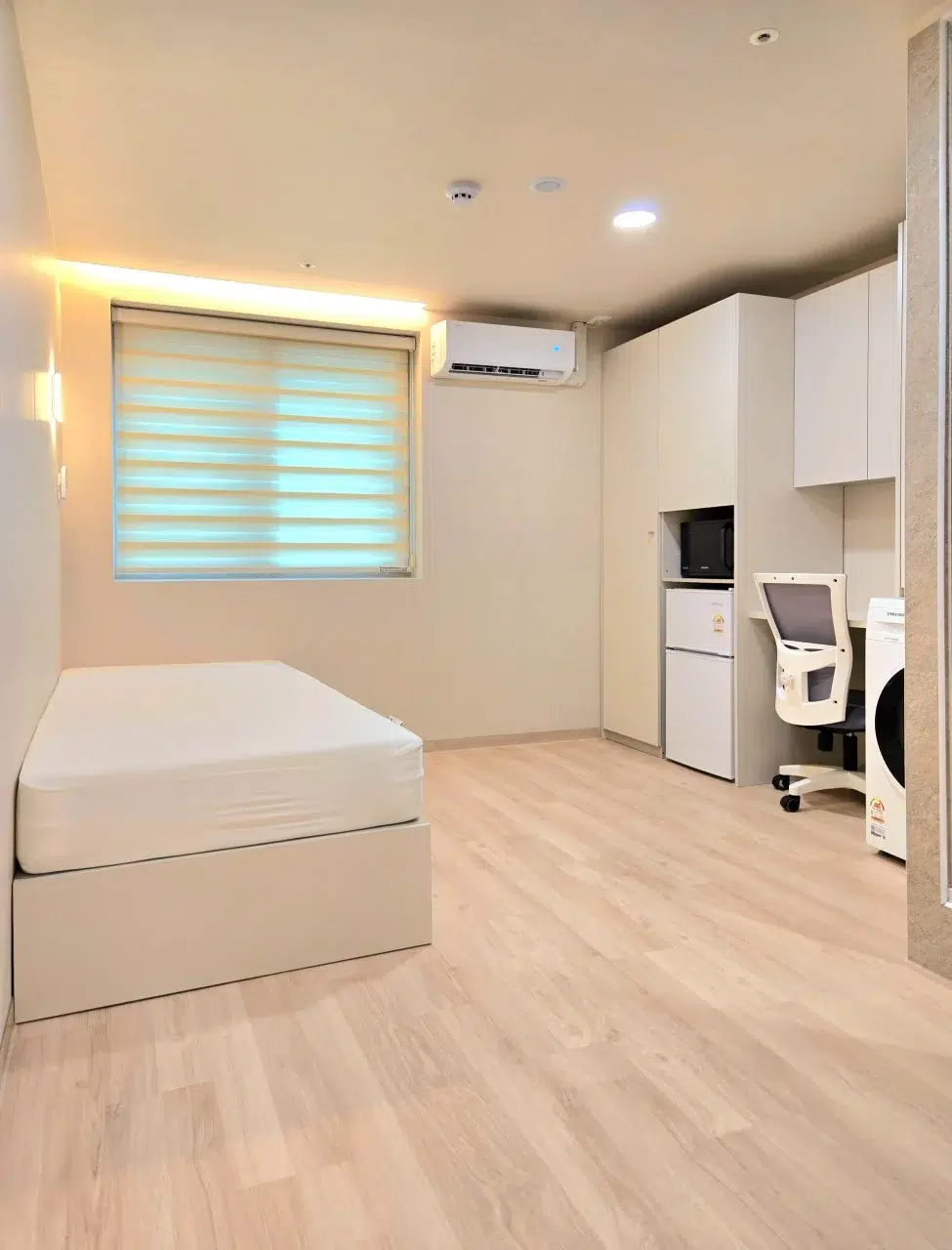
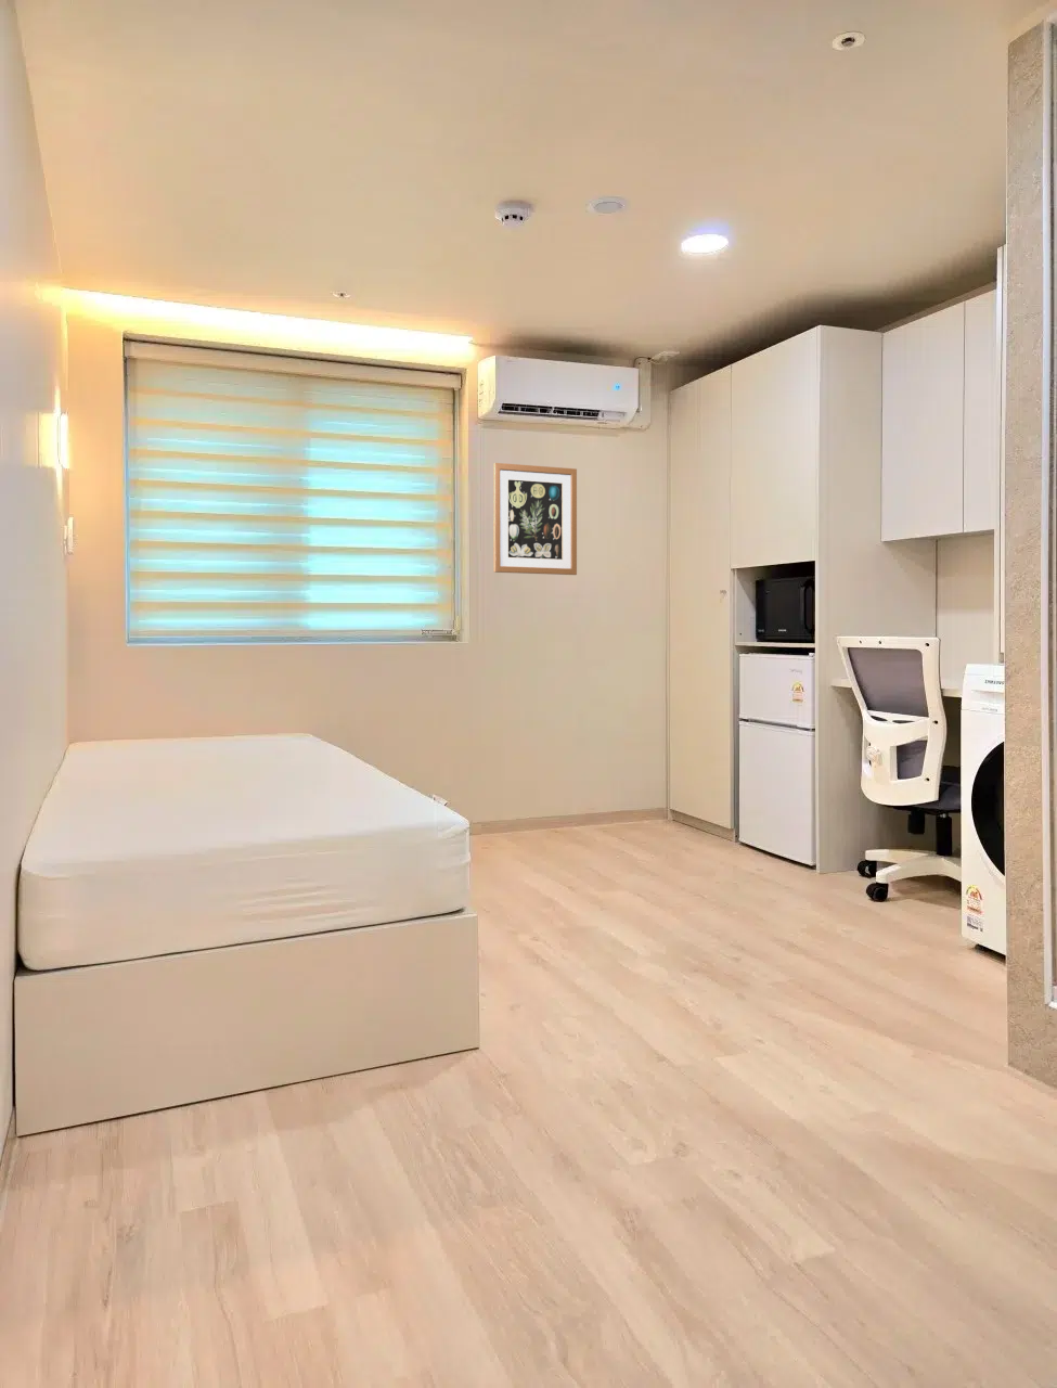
+ wall art [492,462,577,576]
